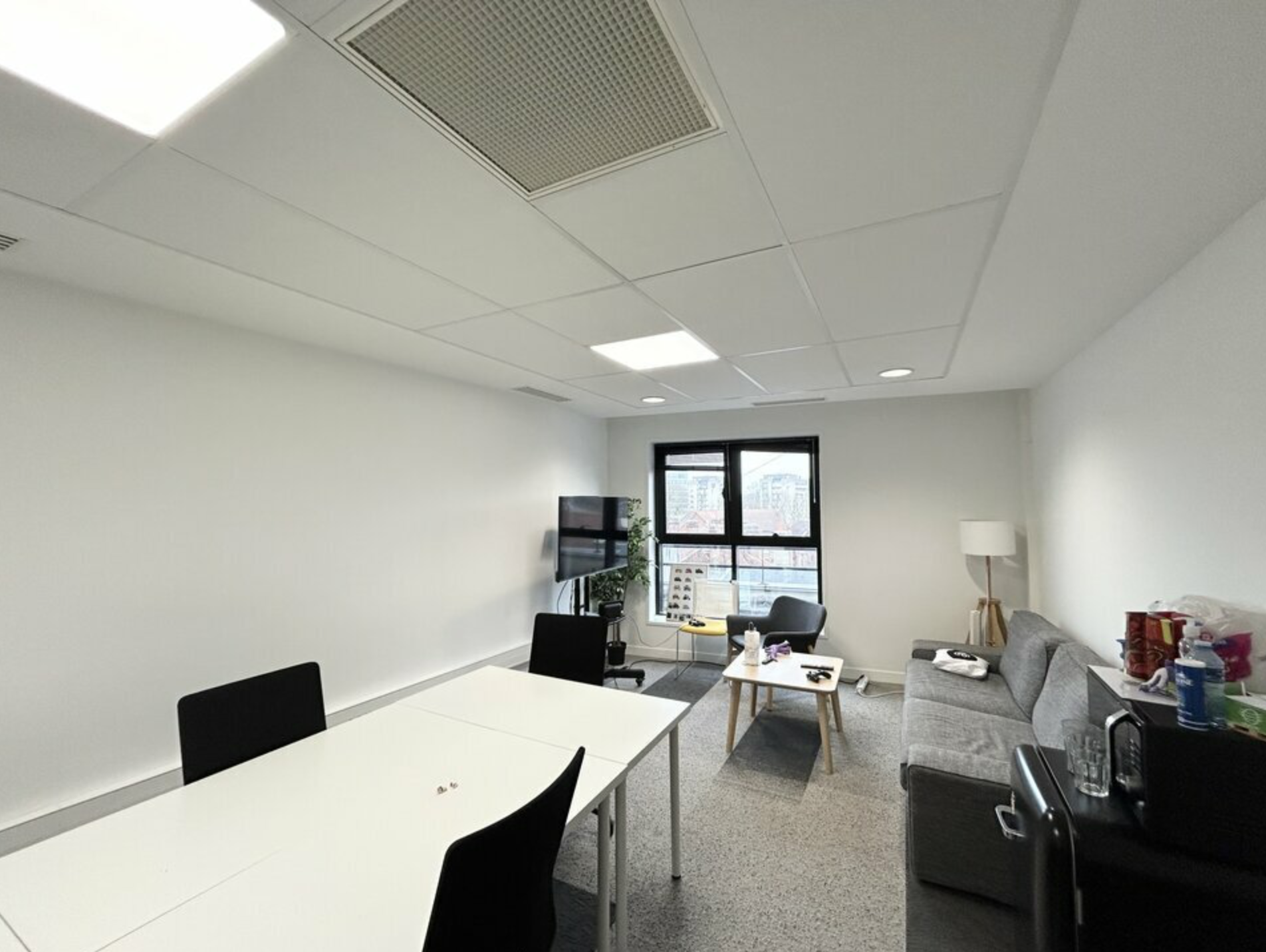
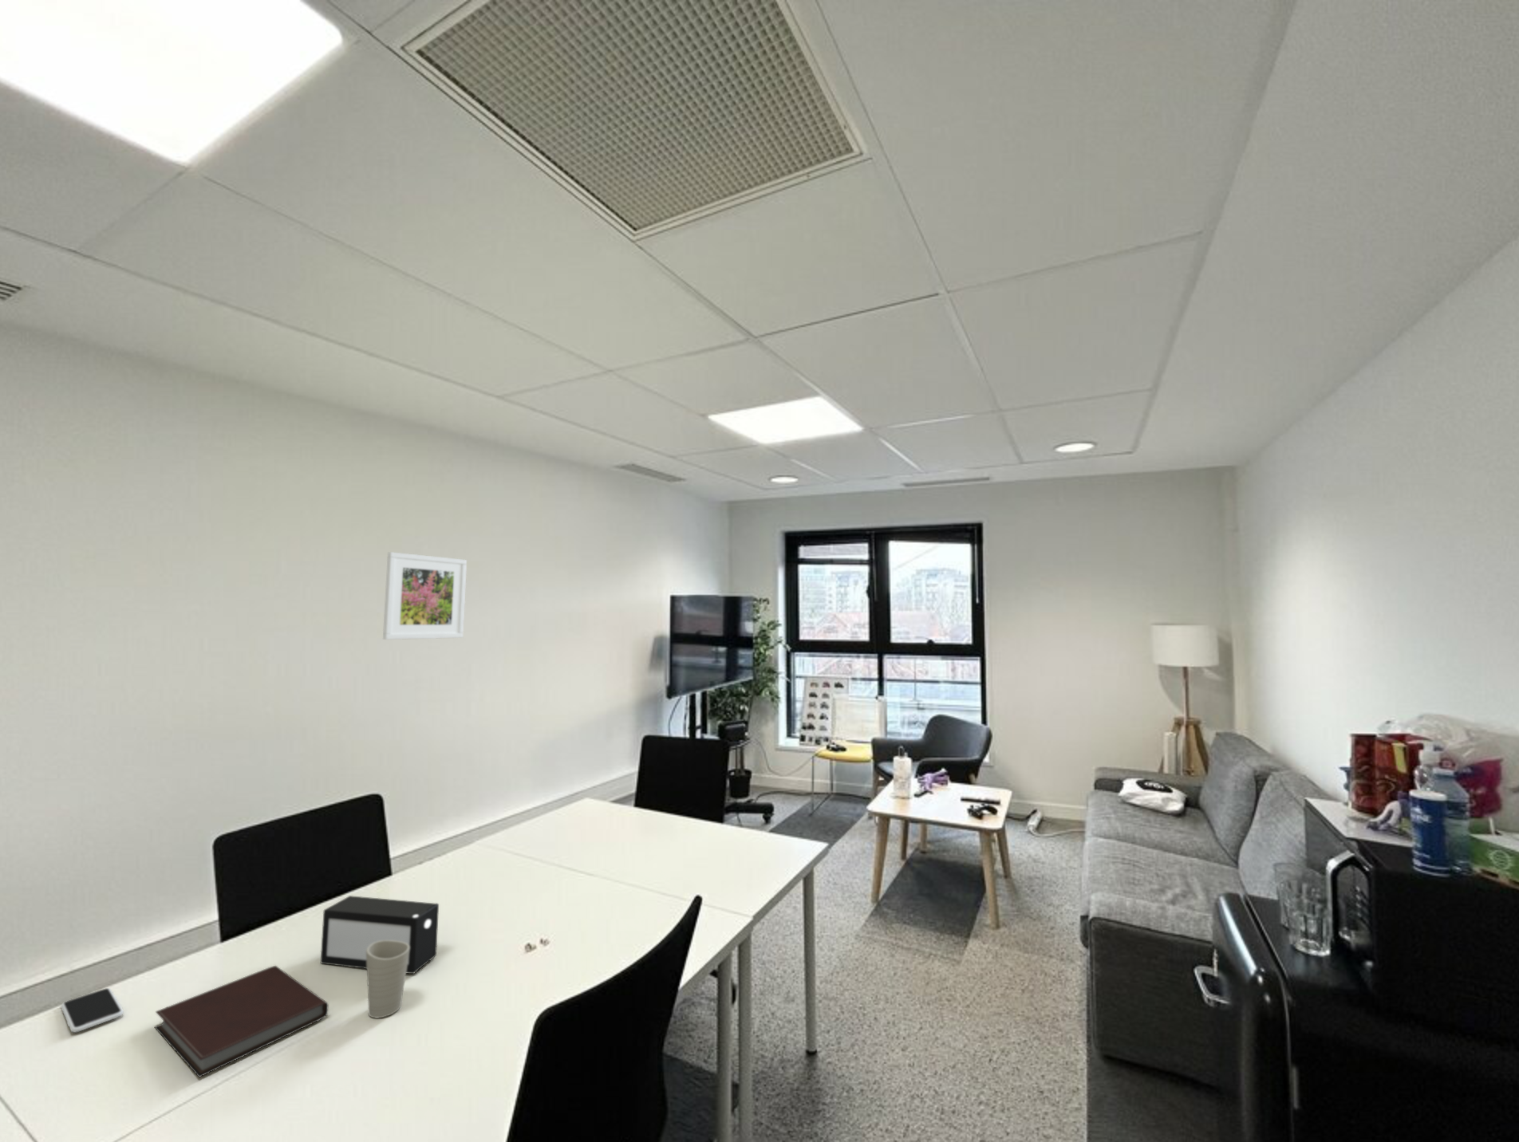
+ cup [366,940,410,1018]
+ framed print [382,551,468,641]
+ speaker [320,895,439,974]
+ notebook [154,964,330,1078]
+ smartphone [60,987,125,1034]
